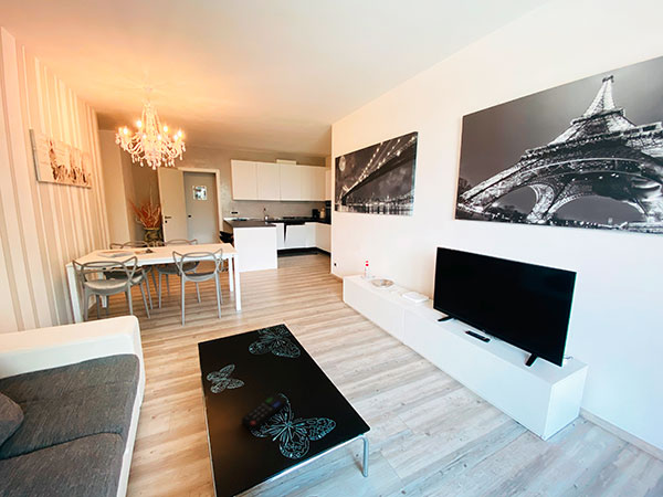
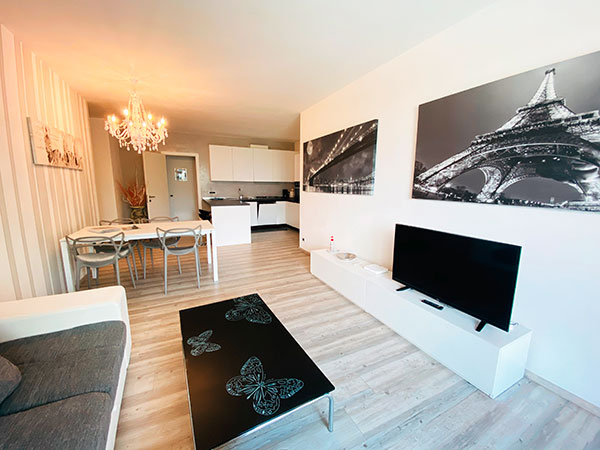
- remote control [241,392,288,432]
